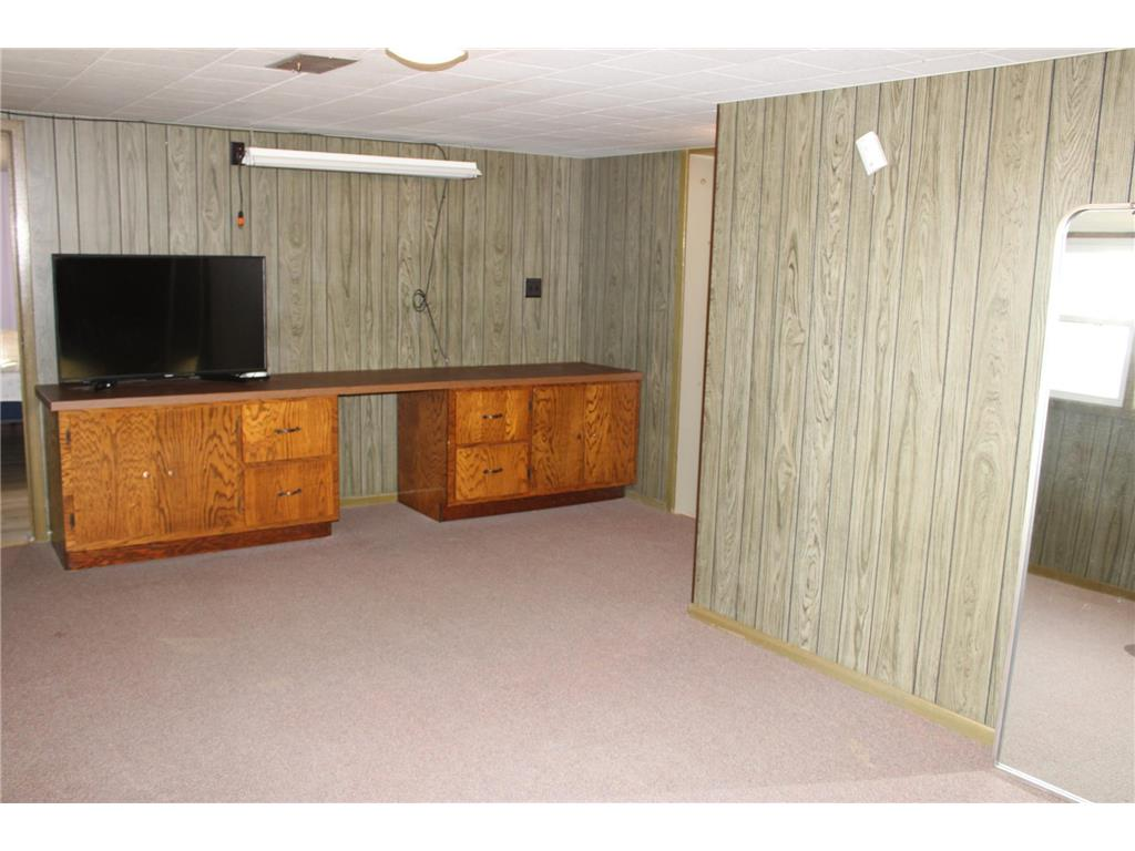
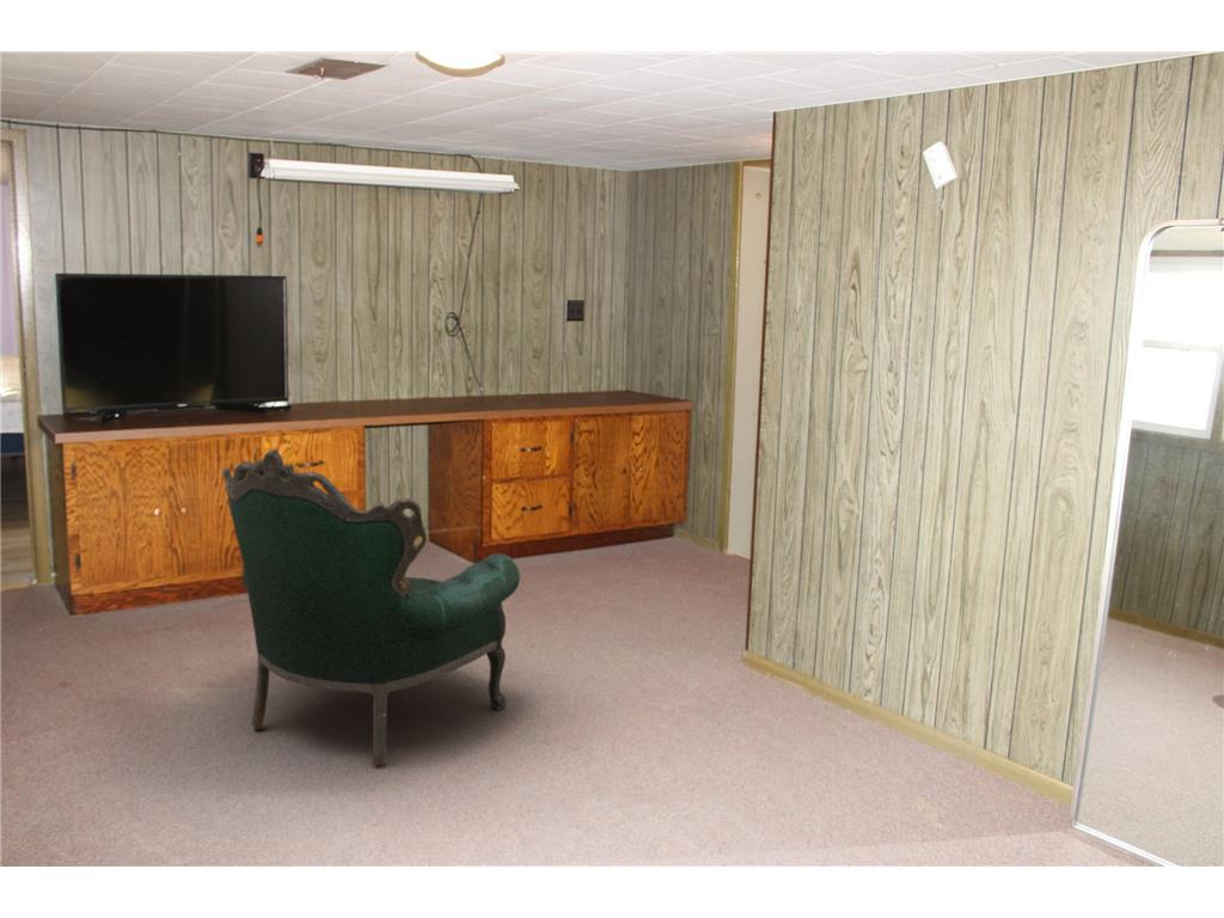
+ armchair [221,448,521,766]
